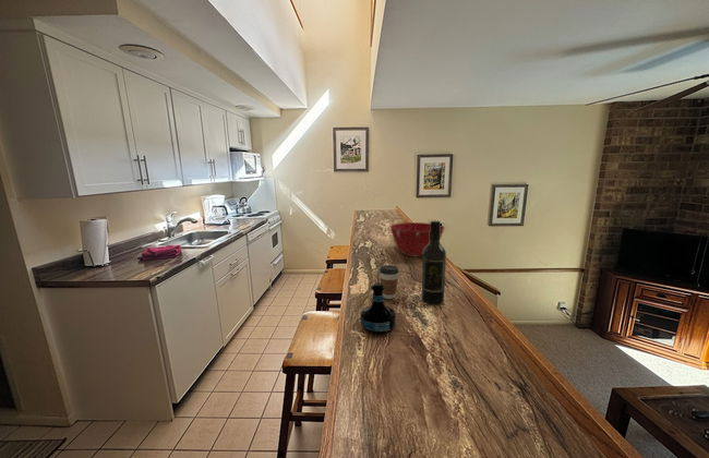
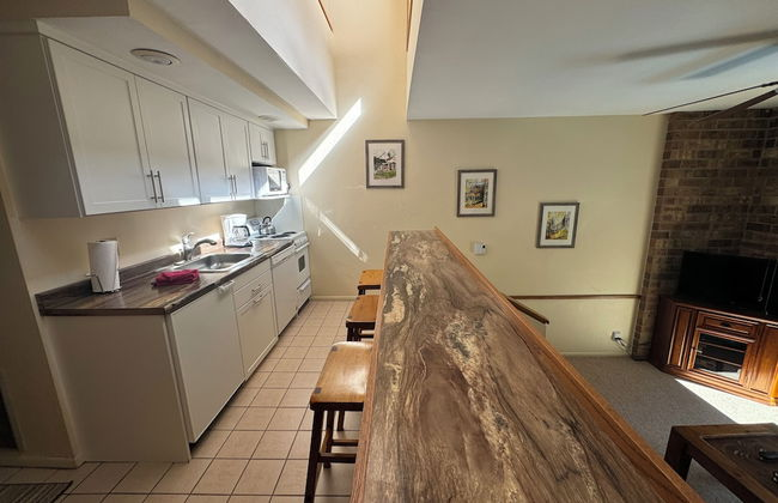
- tequila bottle [359,281,397,335]
- coffee cup [378,264,399,300]
- mixing bowl [389,221,445,258]
- wine bottle [420,220,447,306]
